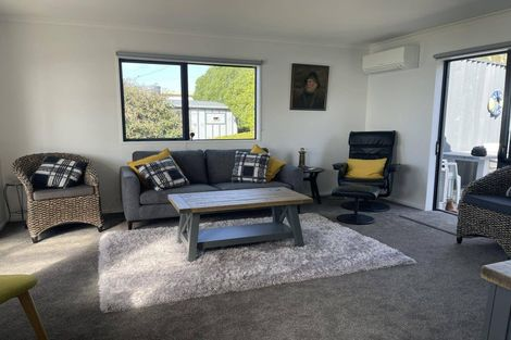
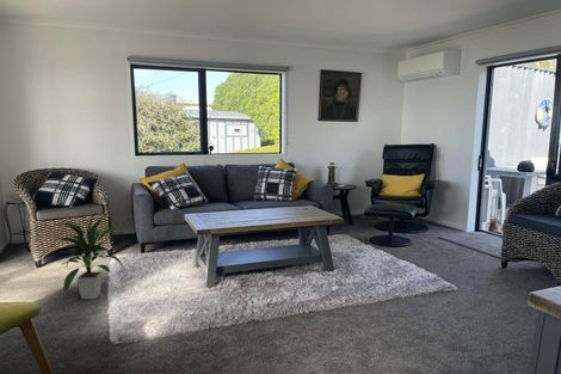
+ indoor plant [56,215,123,300]
